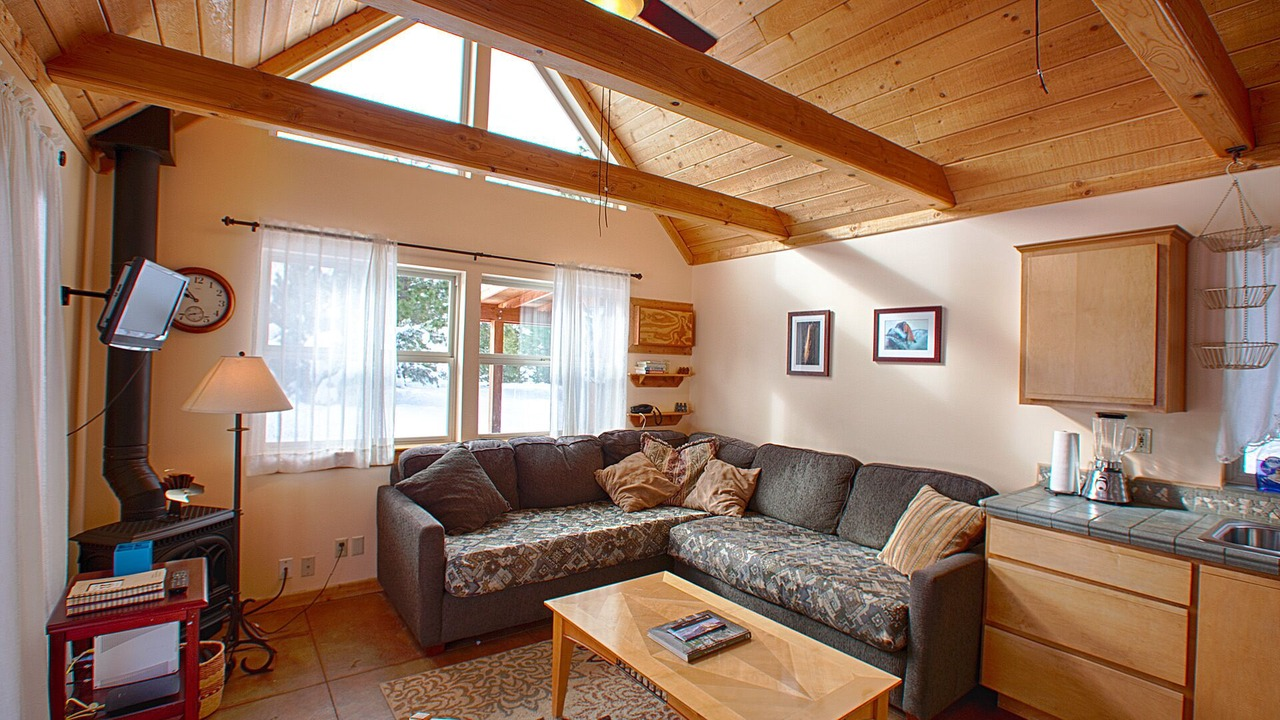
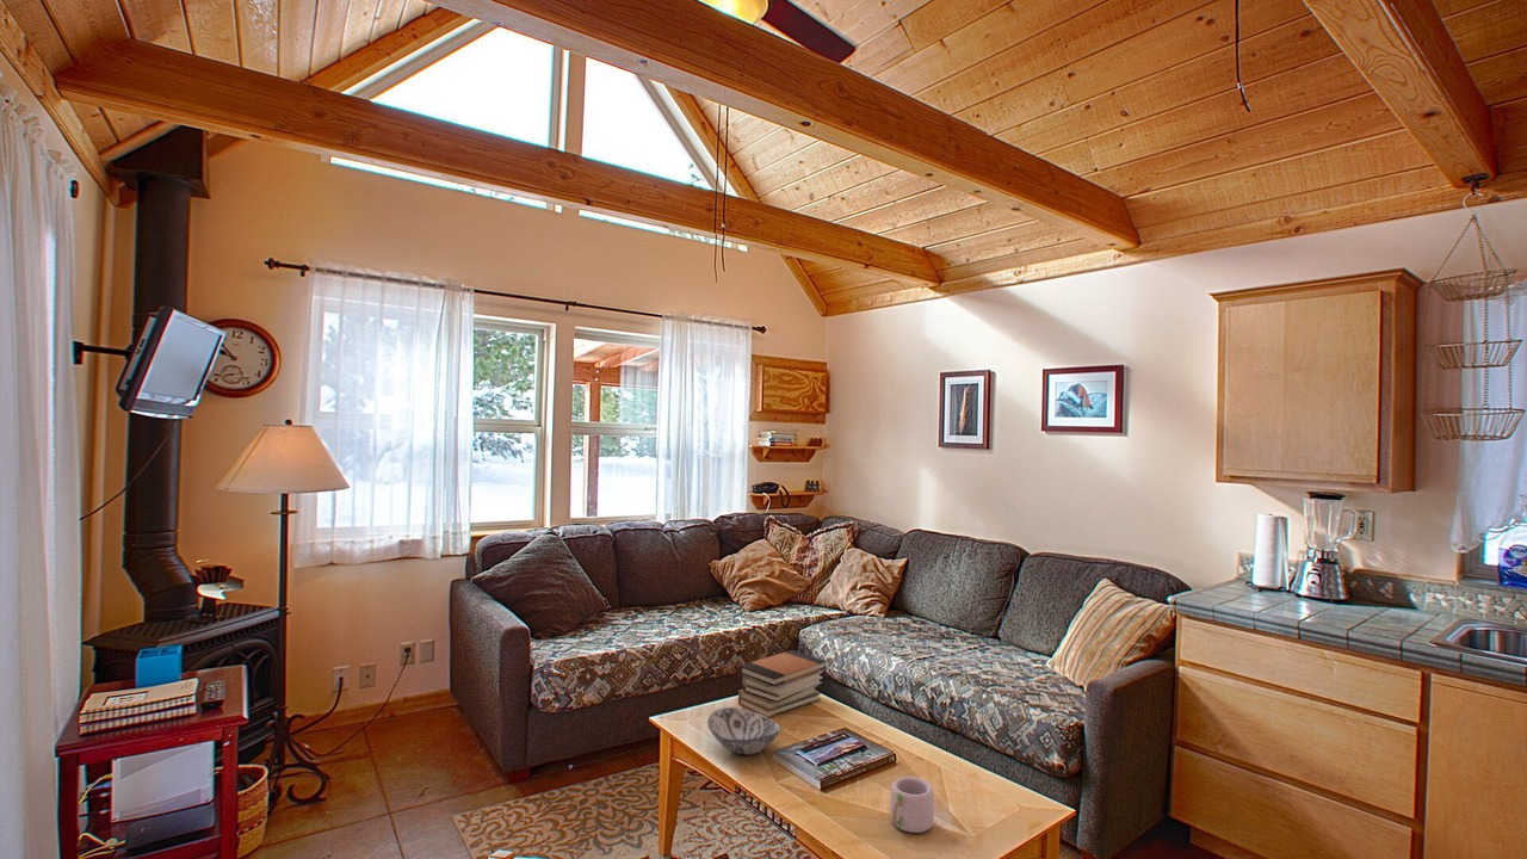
+ decorative bowl [706,706,783,755]
+ book stack [737,649,828,718]
+ mug [889,775,947,834]
